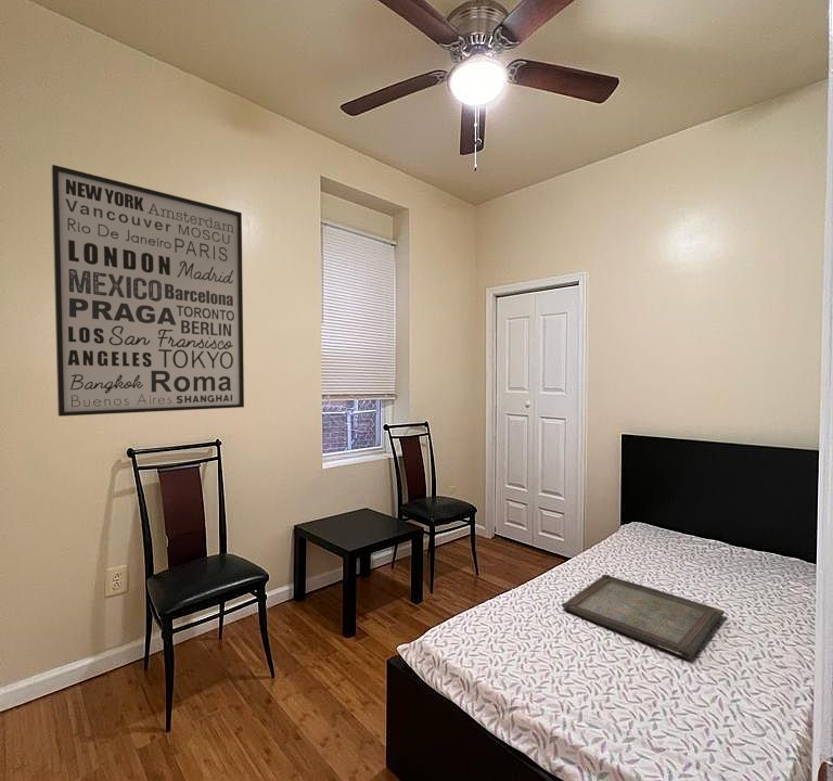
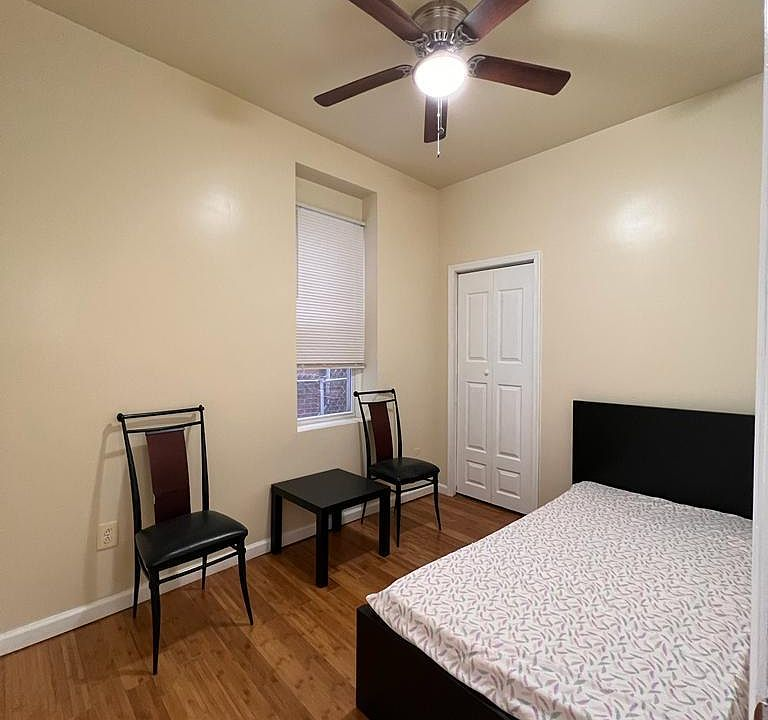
- wall art [51,164,245,418]
- serving tray [561,574,725,661]
